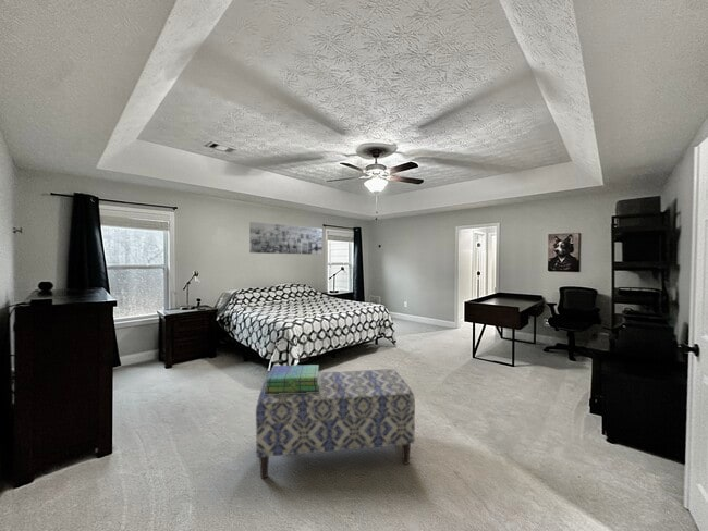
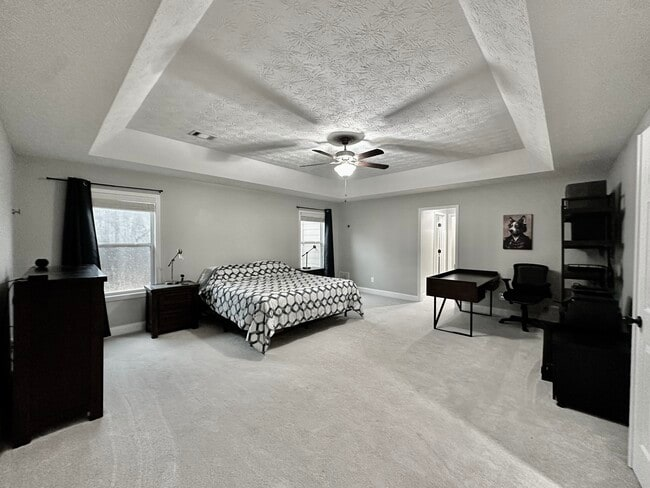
- stack of books [265,363,321,394]
- wall art [248,221,324,256]
- bench [255,368,416,479]
